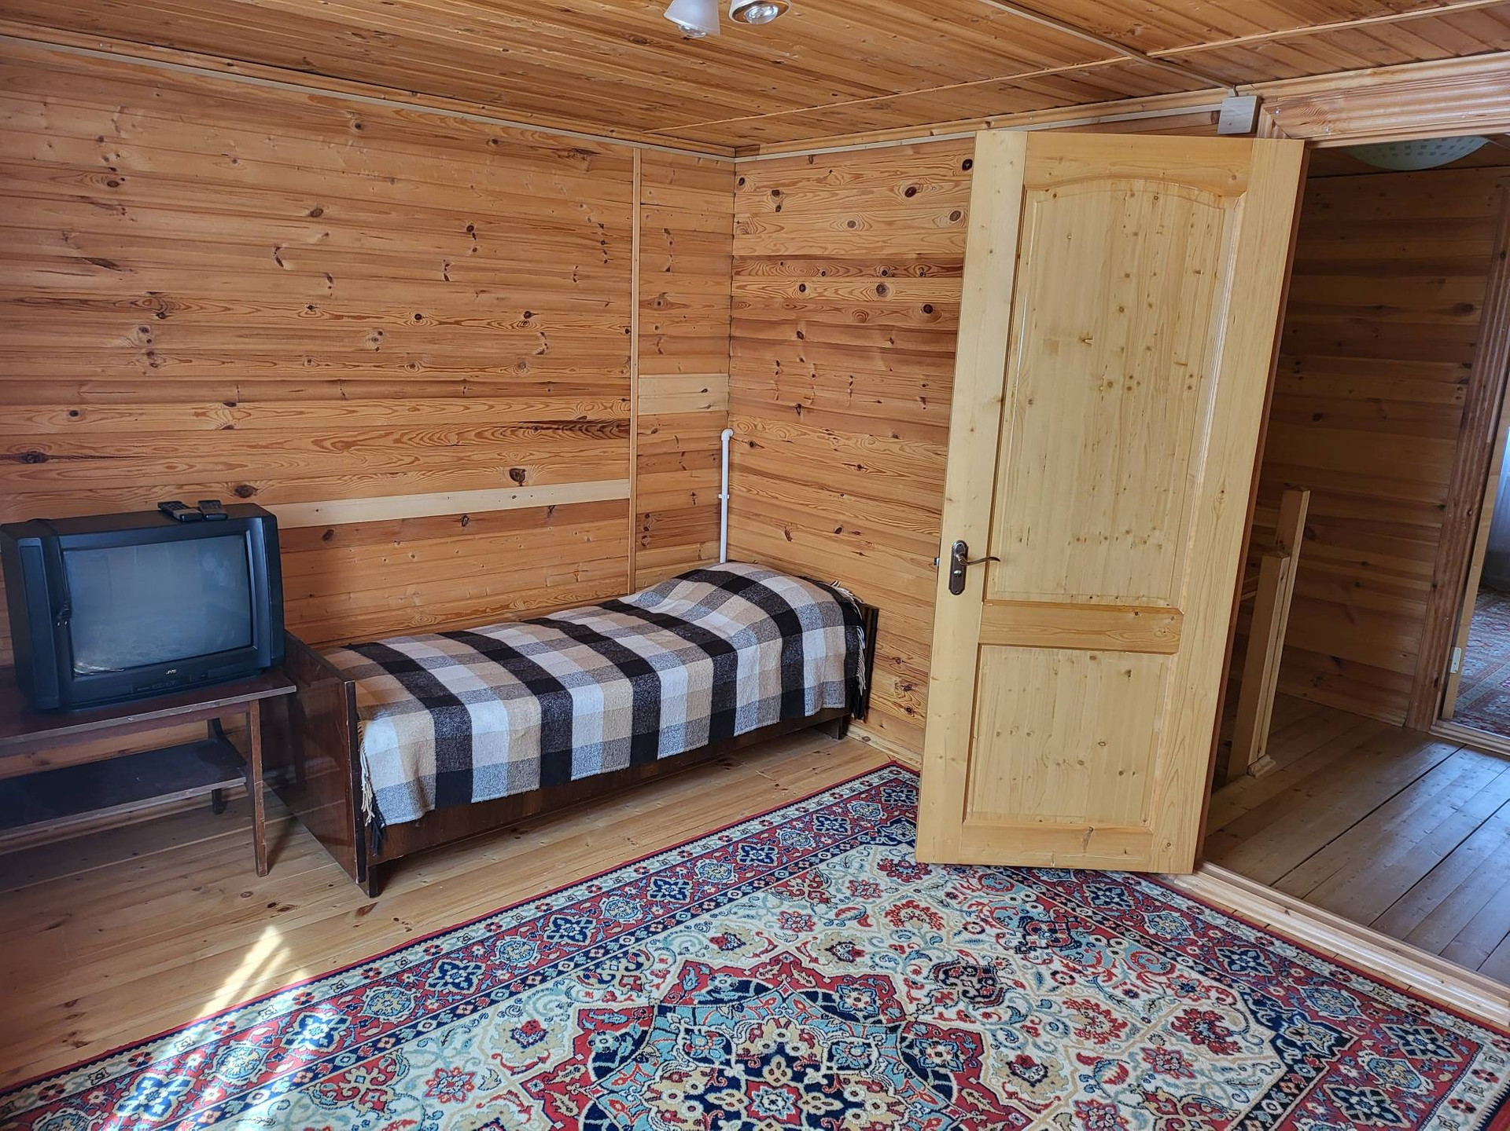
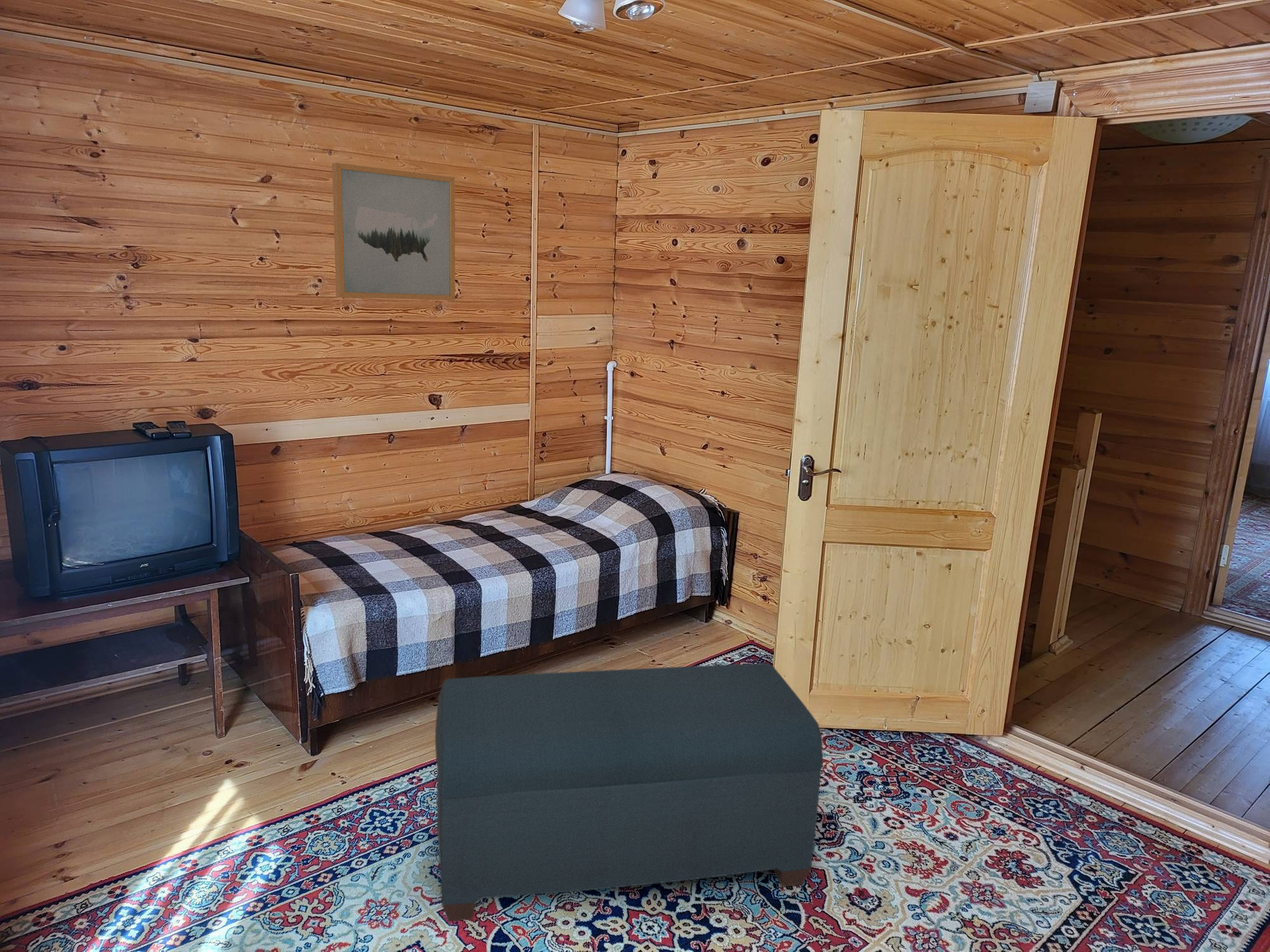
+ bench [435,662,824,922]
+ wall art [331,162,456,301]
